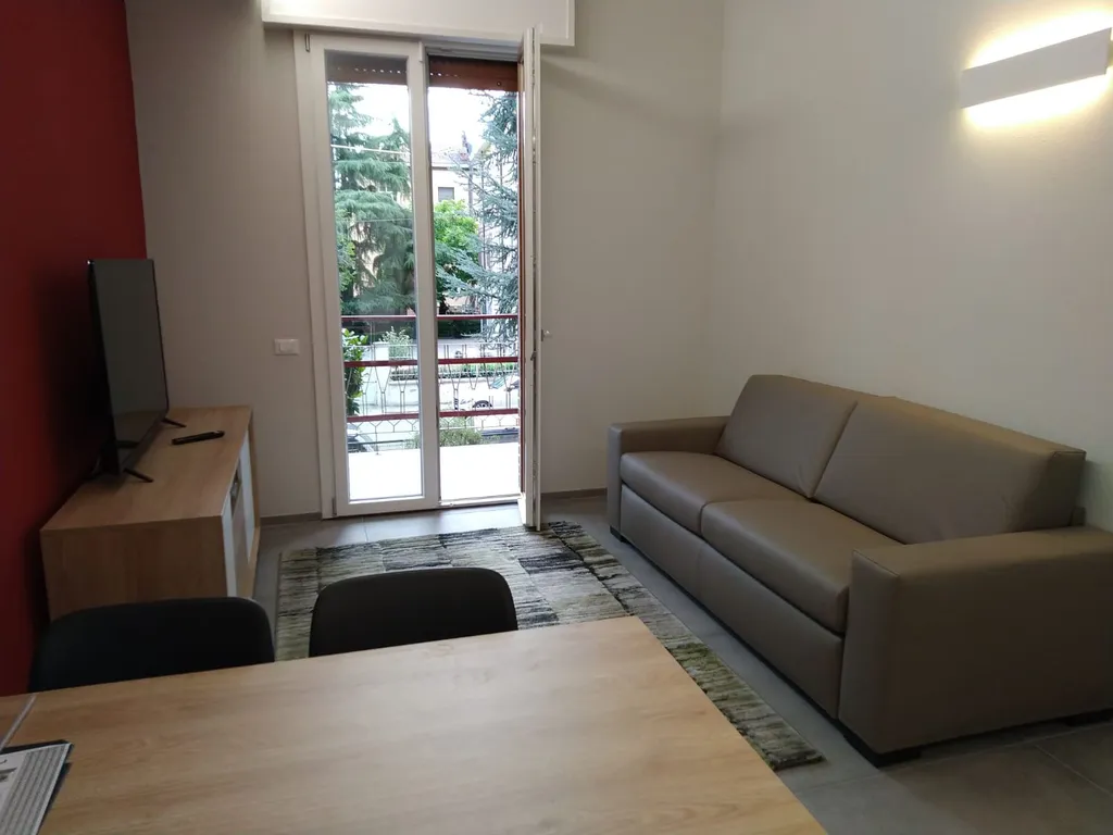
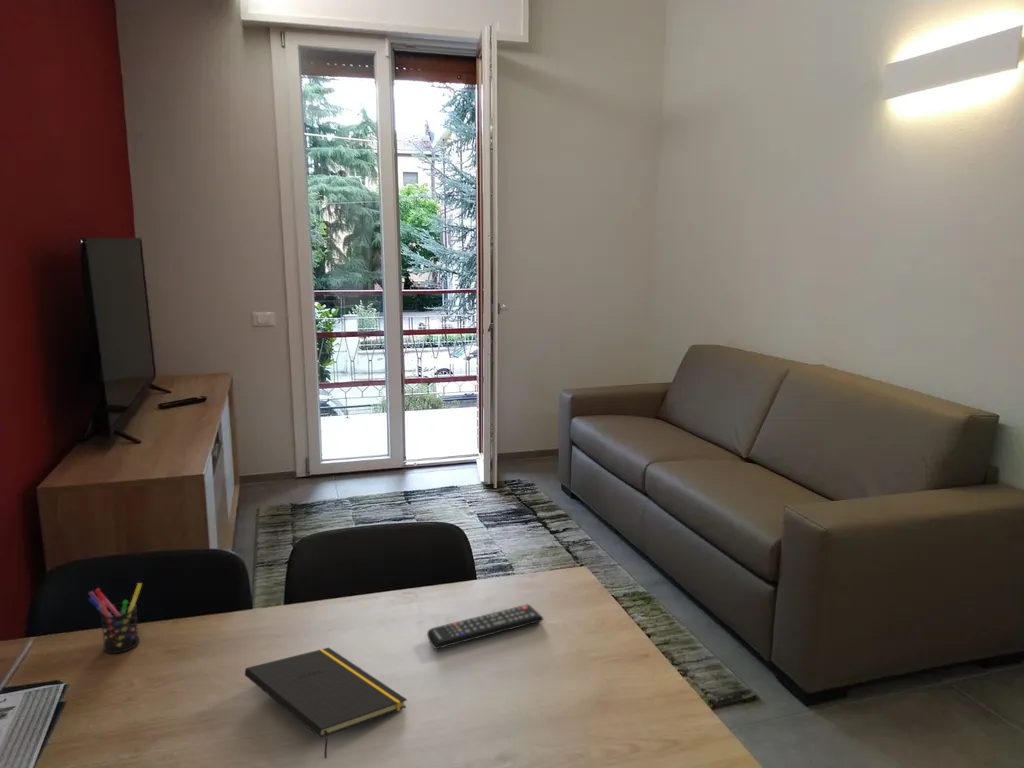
+ notepad [244,647,408,760]
+ pen holder [87,582,143,654]
+ remote control [426,604,544,650]
